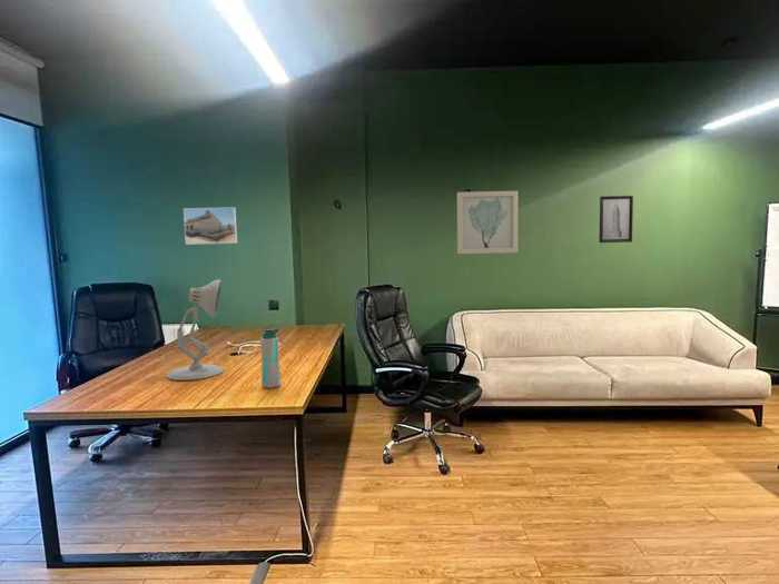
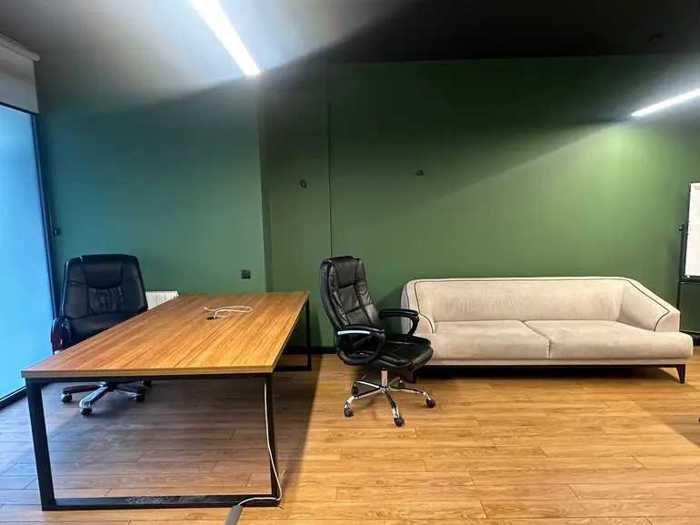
- wall art [599,195,634,244]
- water bottle [259,327,283,389]
- desk lamp [166,278,225,382]
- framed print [183,206,238,246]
- wall art [456,190,519,255]
